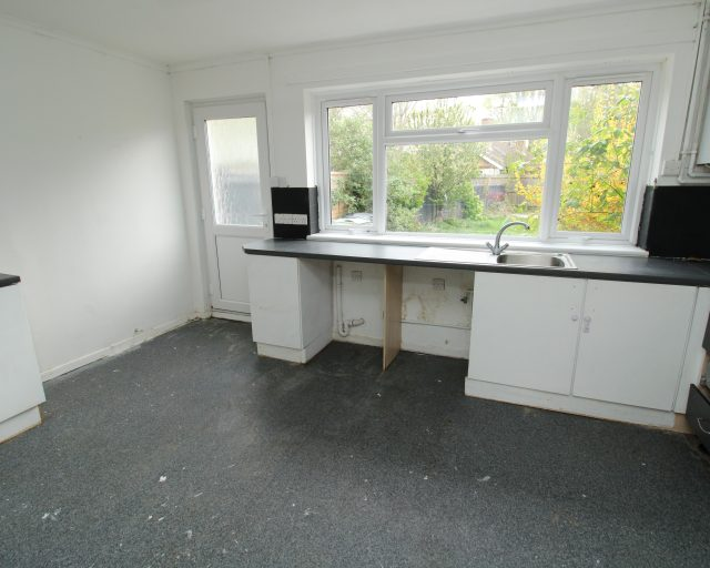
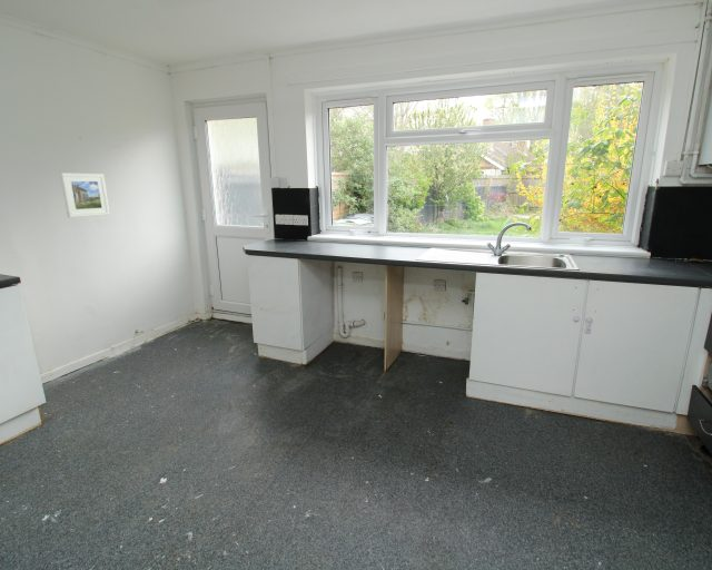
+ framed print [59,171,111,218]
